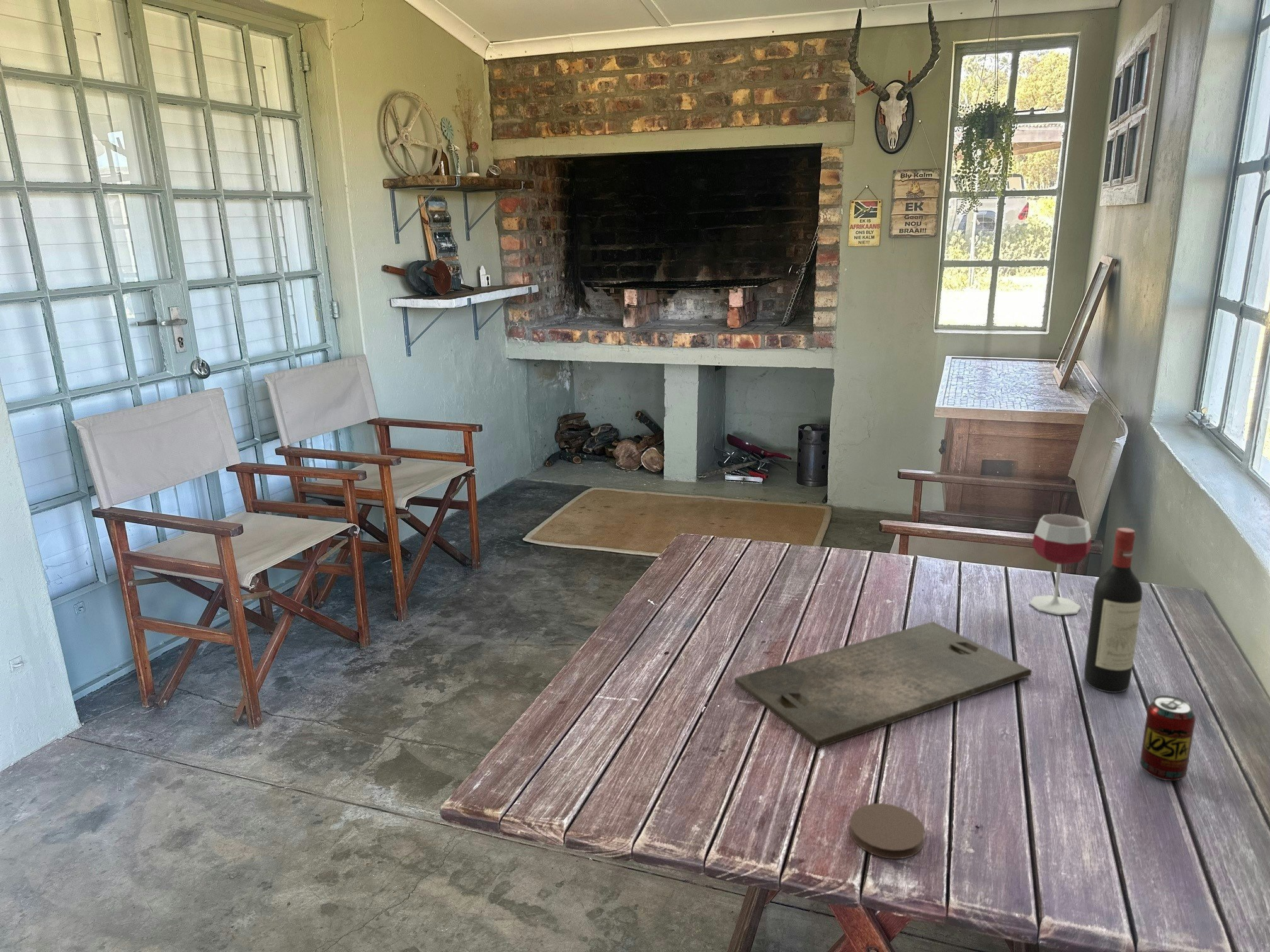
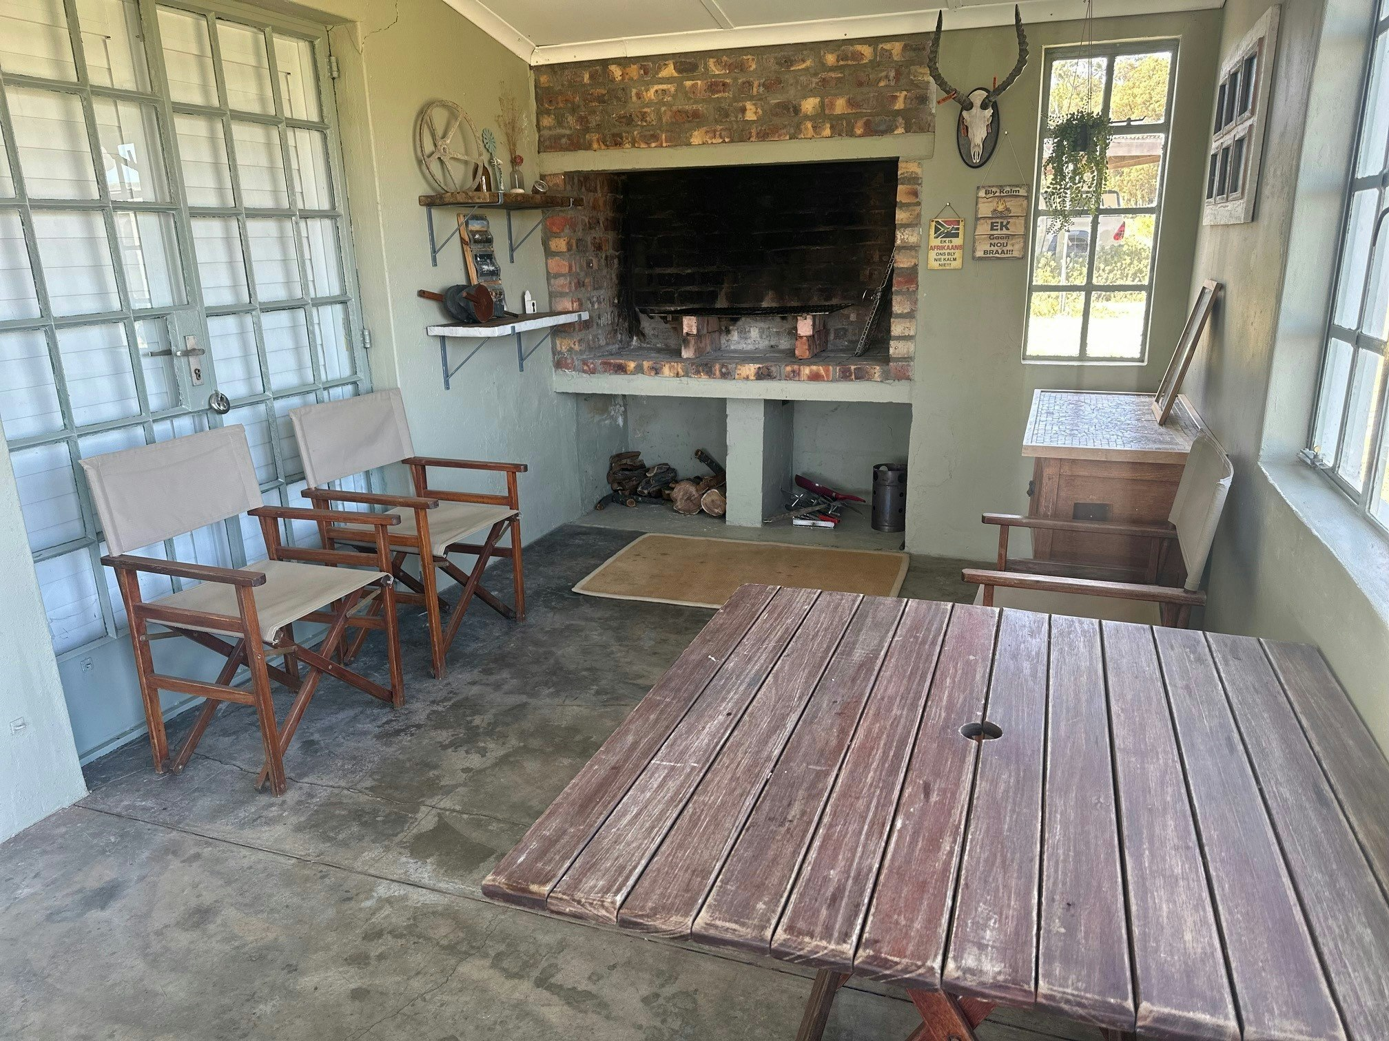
- coaster [849,803,925,859]
- wineglass [1029,513,1092,616]
- beverage can [1139,694,1196,781]
- wine bottle [1084,527,1143,693]
- cutting board [734,621,1033,749]
